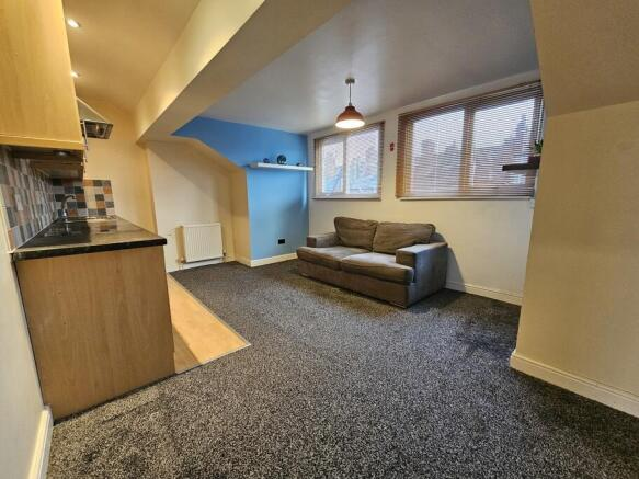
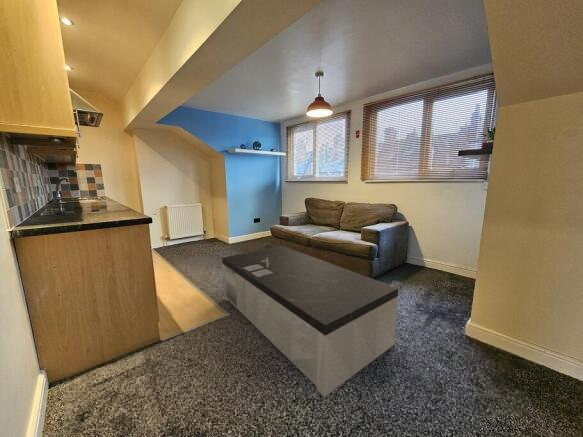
+ coffee table [221,245,399,398]
